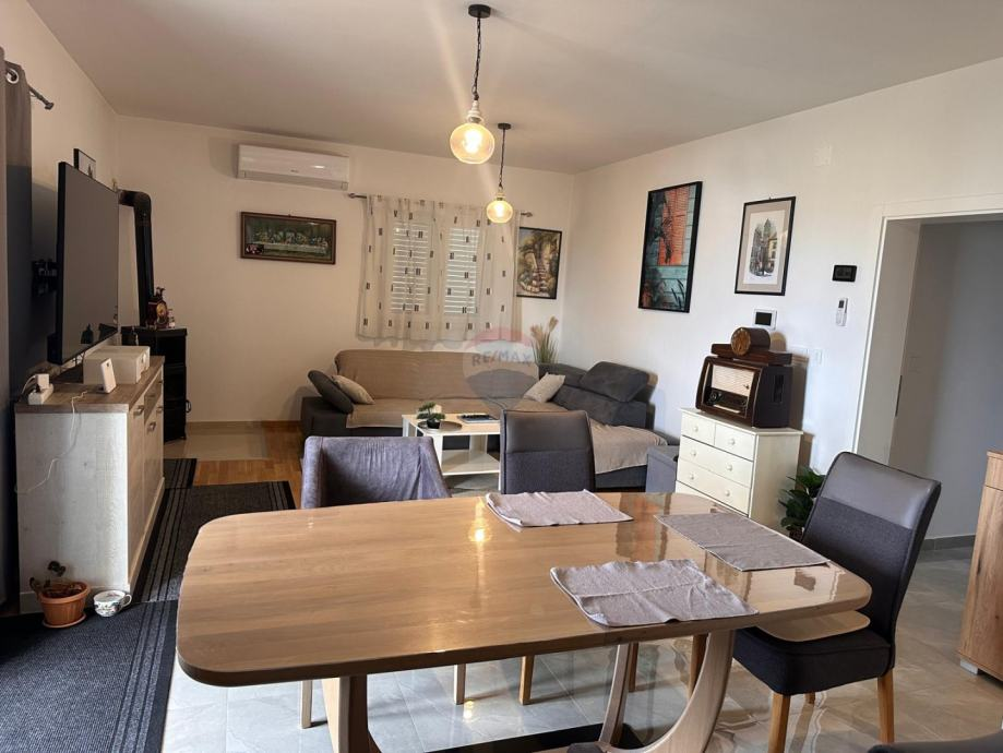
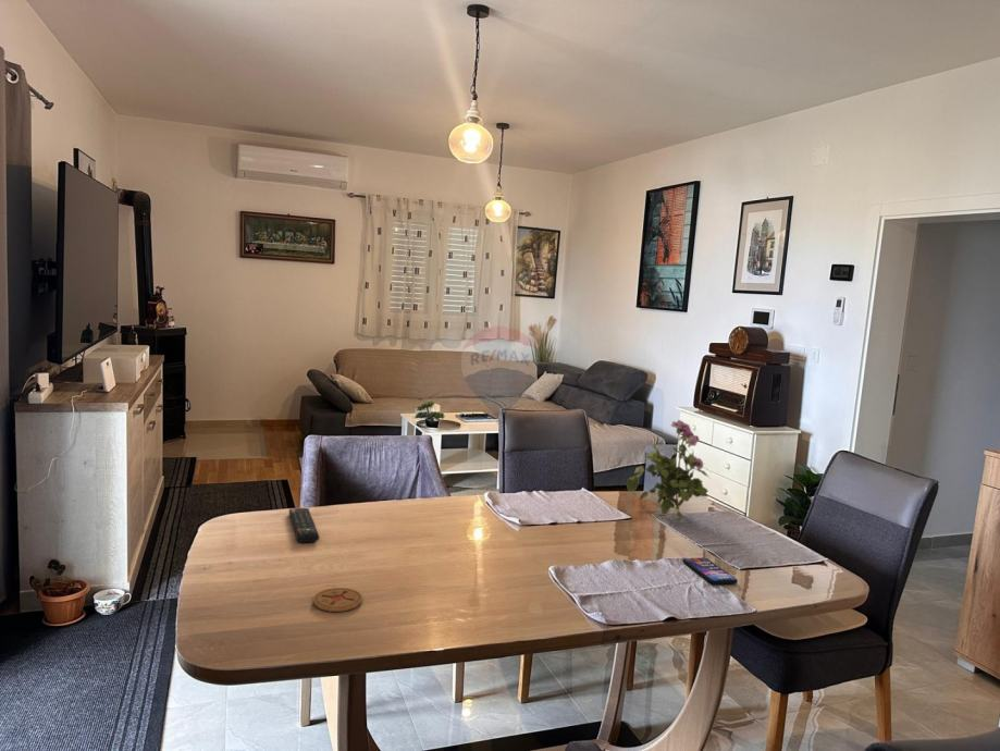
+ remote control [288,507,320,544]
+ flower bouquet [626,419,713,525]
+ coaster [312,587,363,613]
+ smartphone [682,557,739,586]
